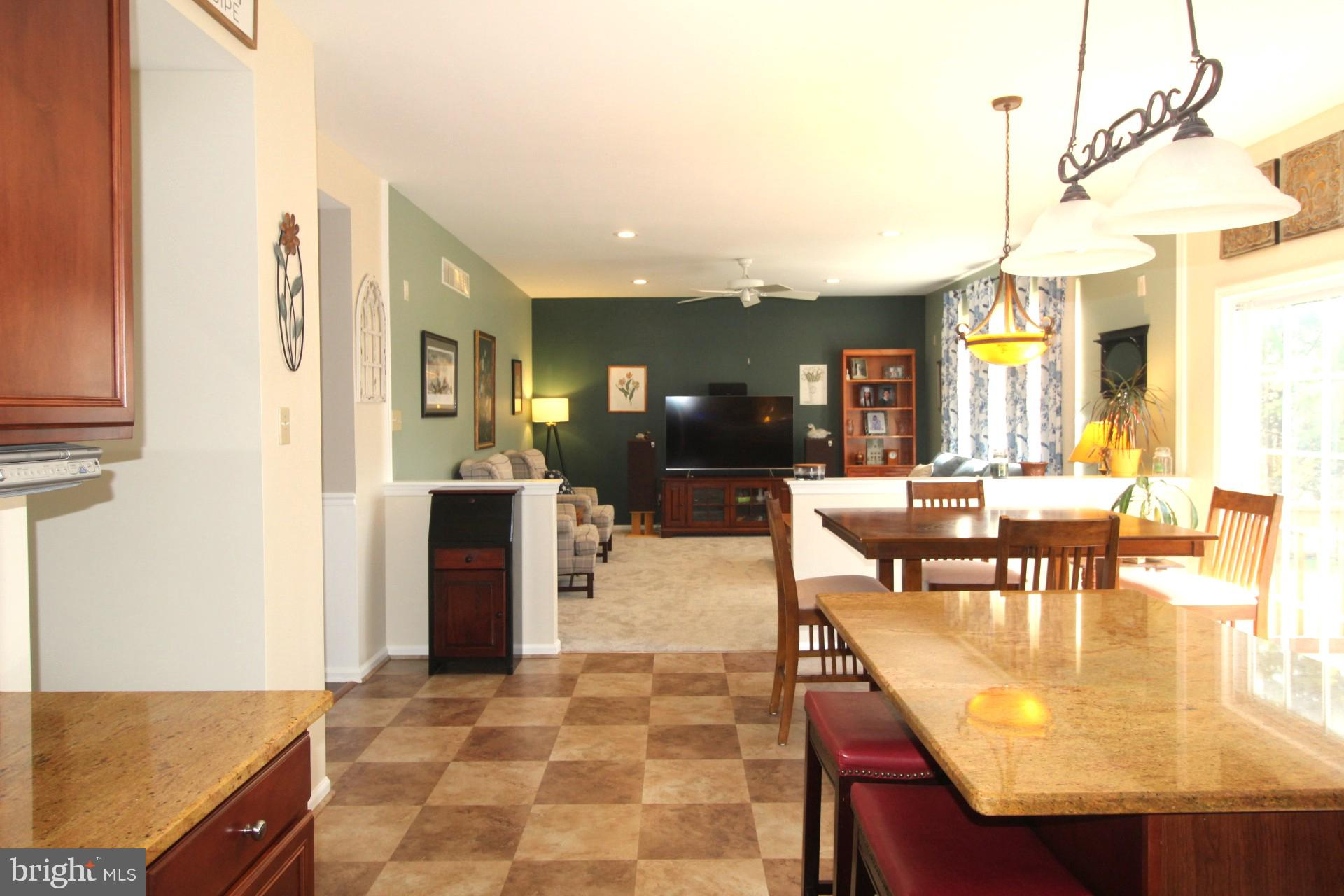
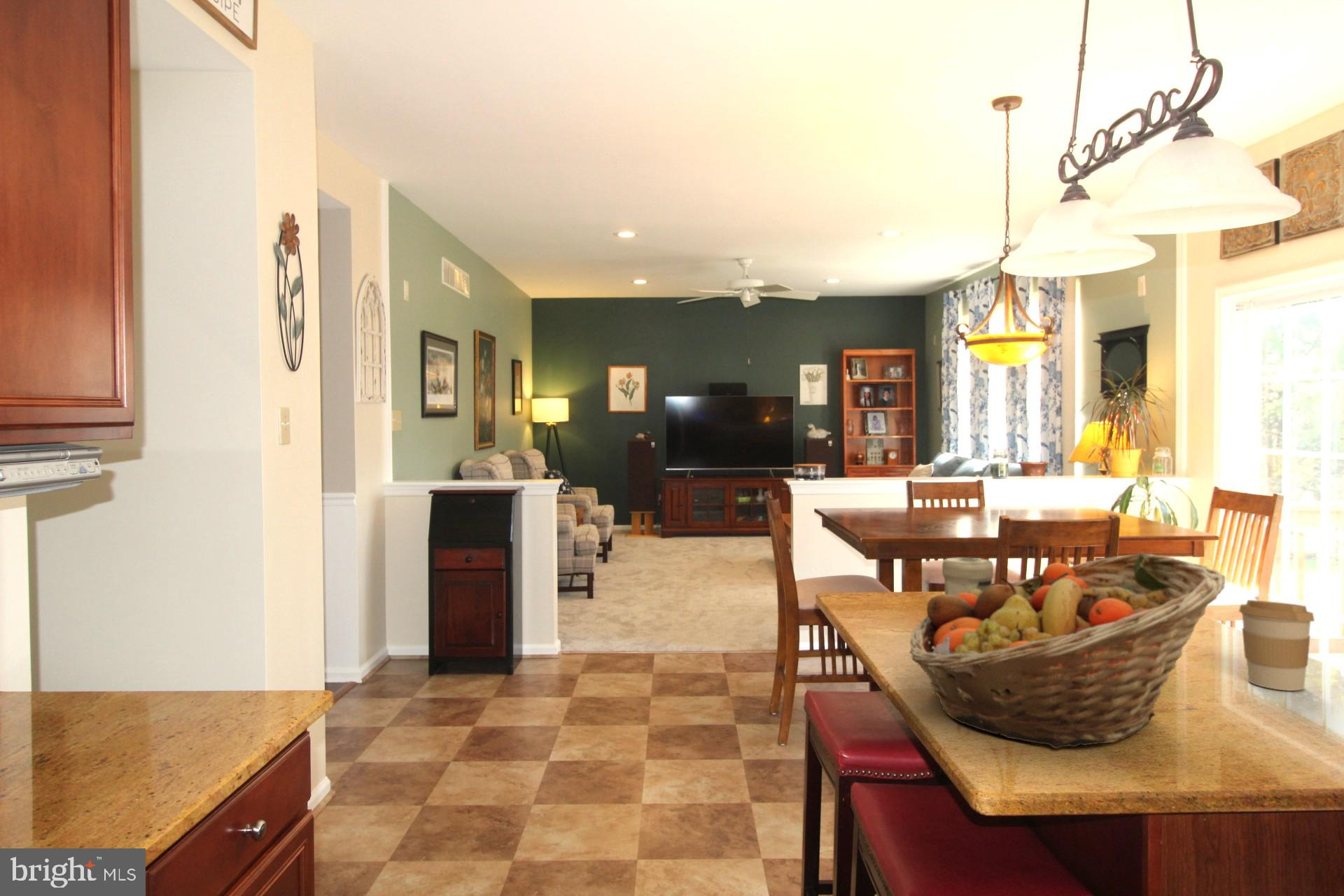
+ fruit basket [909,552,1226,749]
+ coffee cup [1238,599,1315,692]
+ jar [942,556,994,596]
